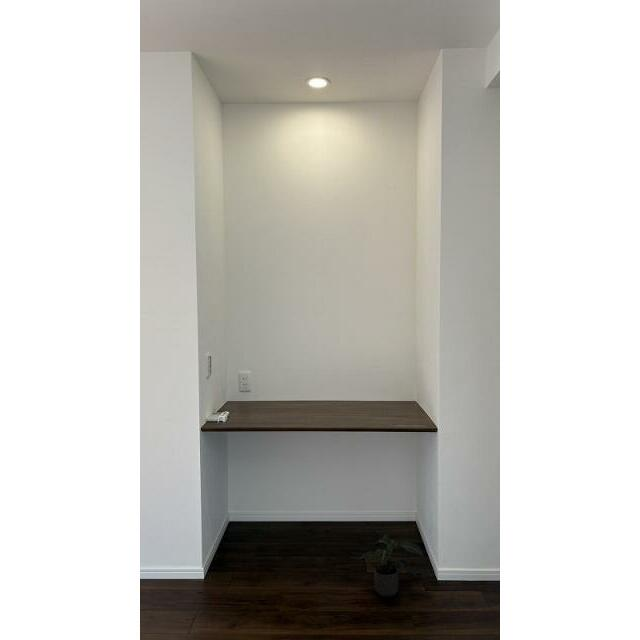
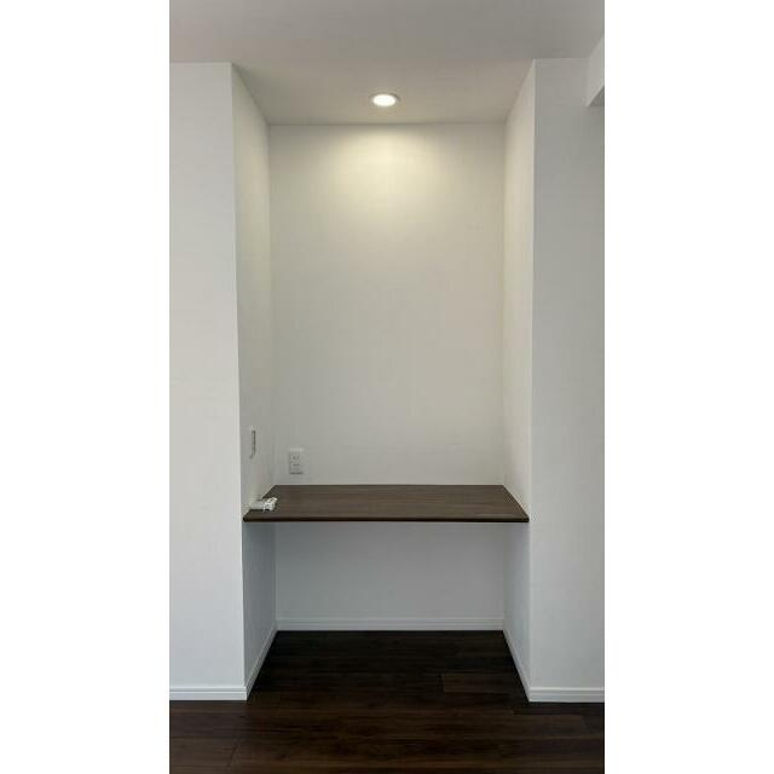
- potted plant [358,534,425,598]
